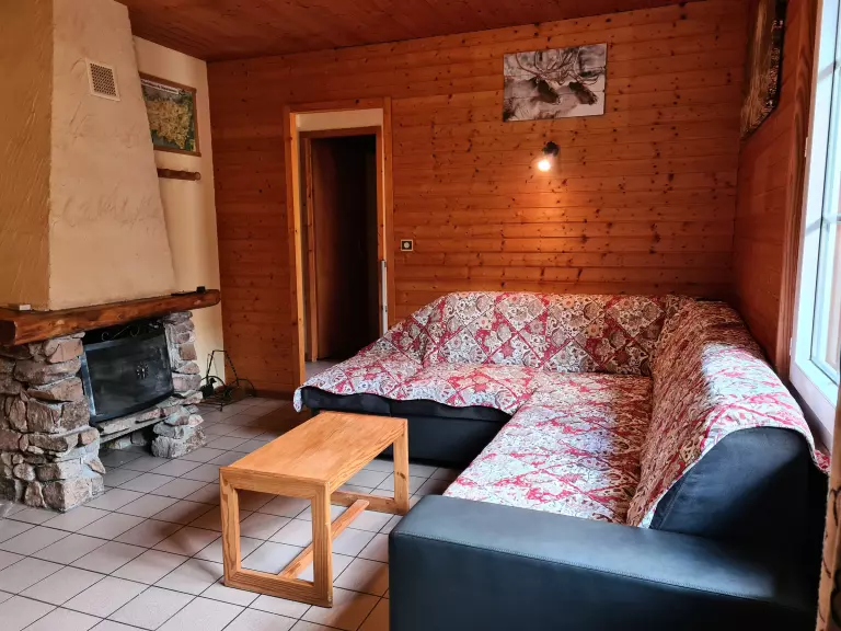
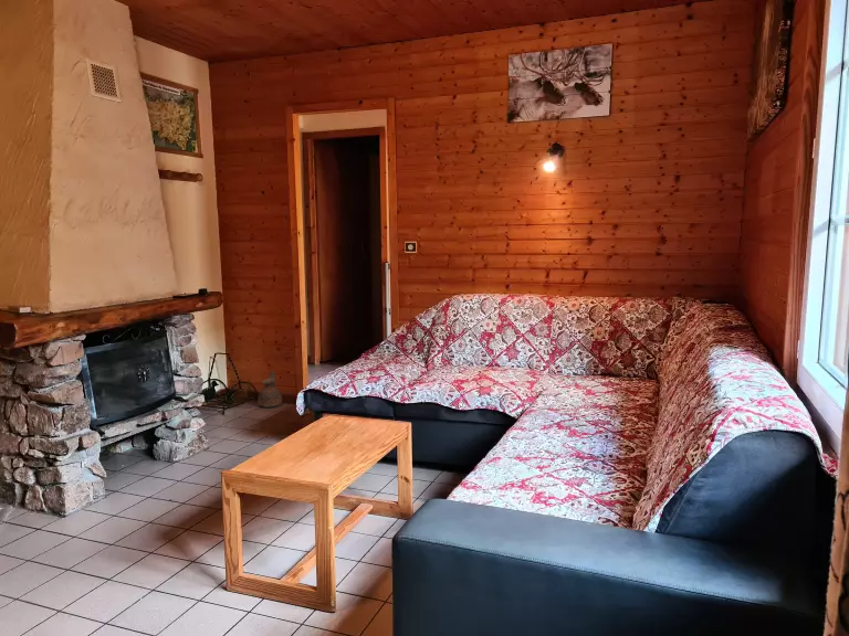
+ ceramic jug [256,370,283,409]
